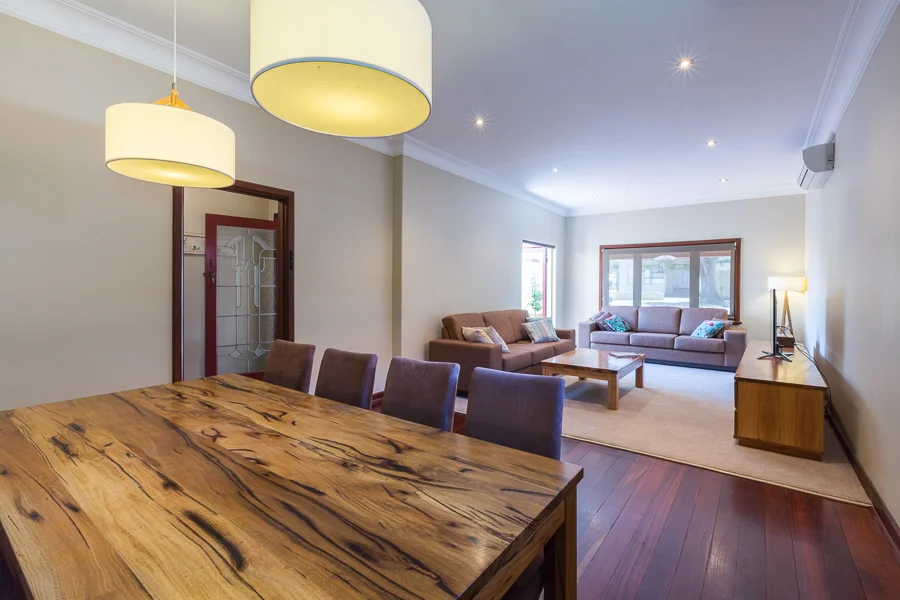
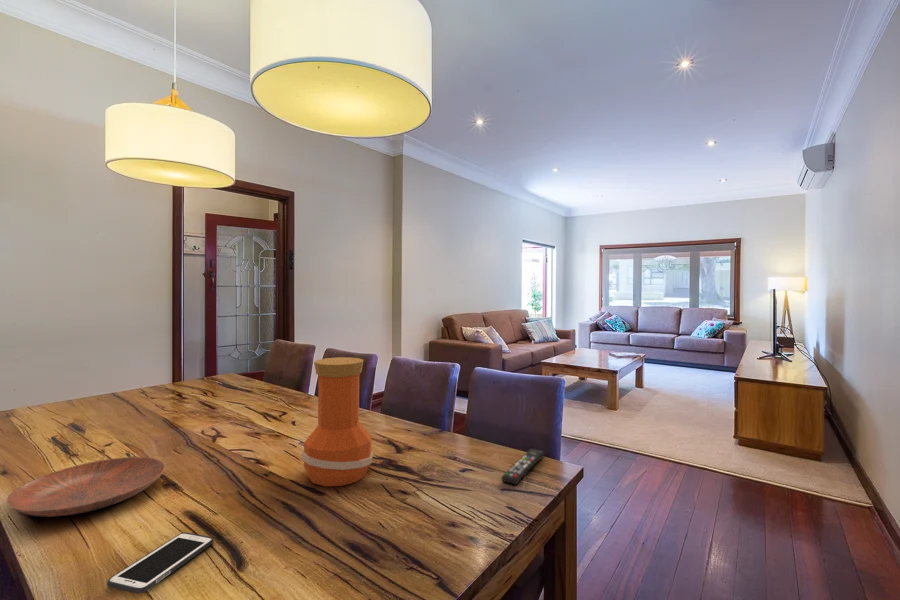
+ remote control [501,448,545,485]
+ bowl [5,456,167,518]
+ cell phone [106,532,214,595]
+ vase [301,356,374,487]
